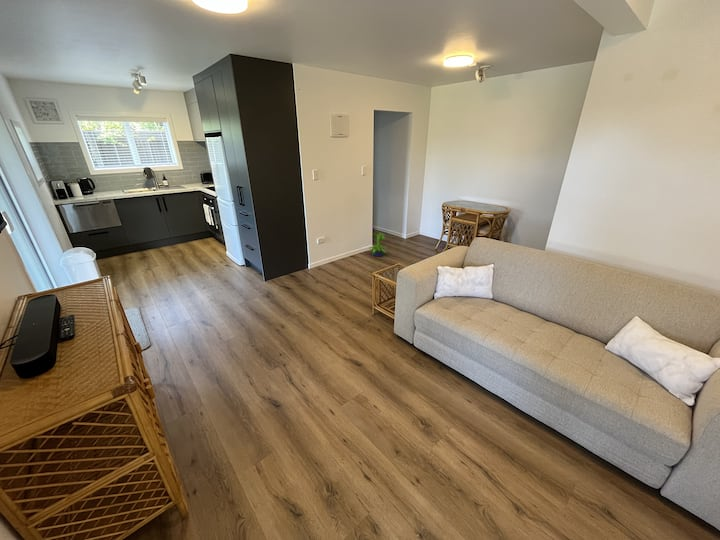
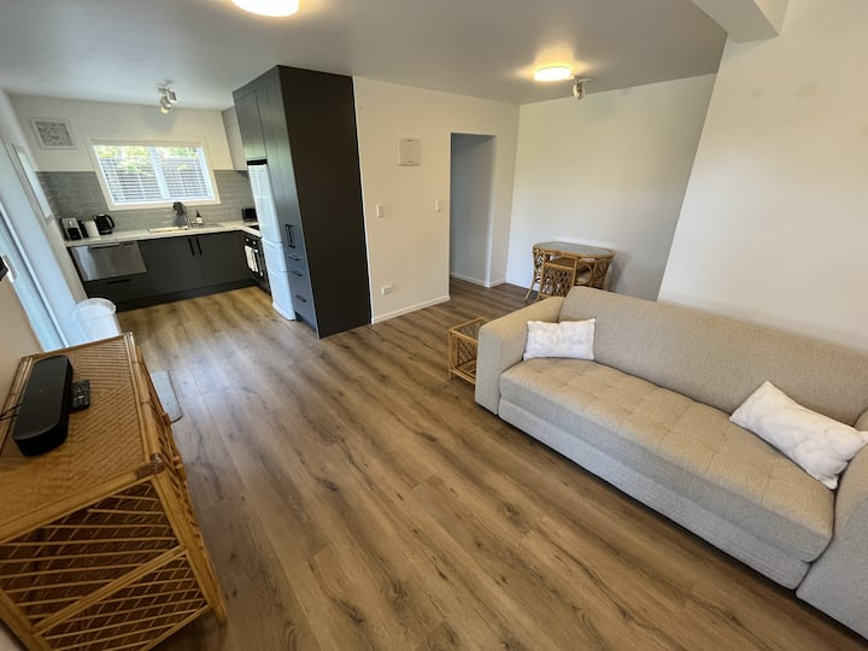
- potted plant [367,232,389,258]
